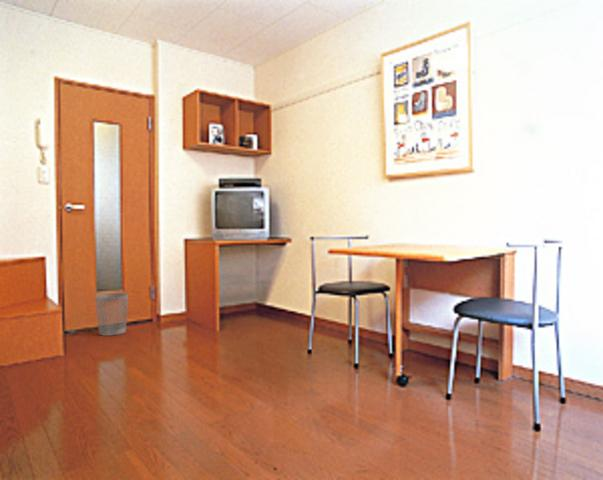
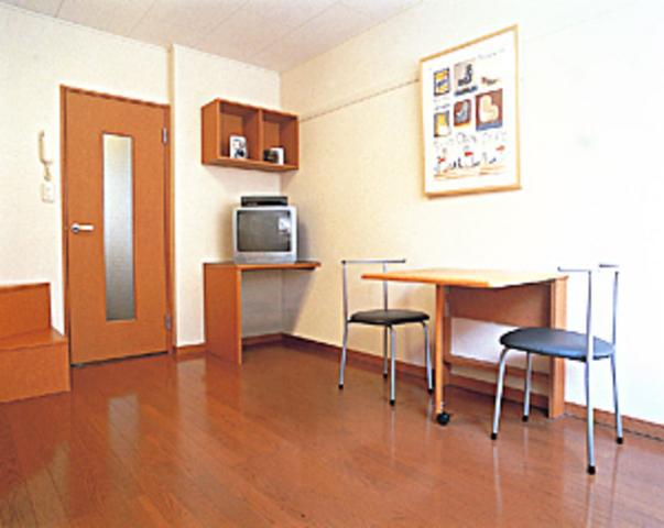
- wastebasket [94,292,129,337]
